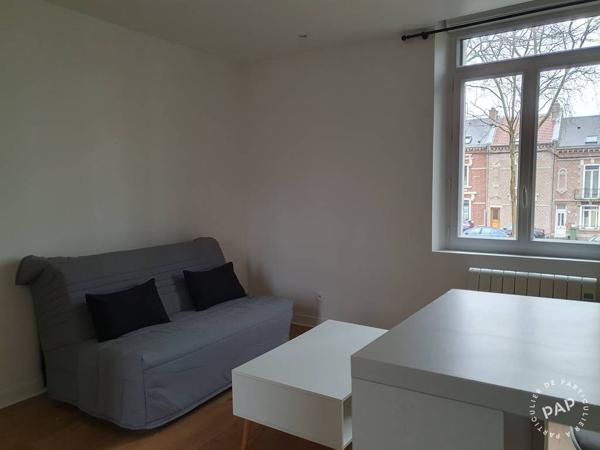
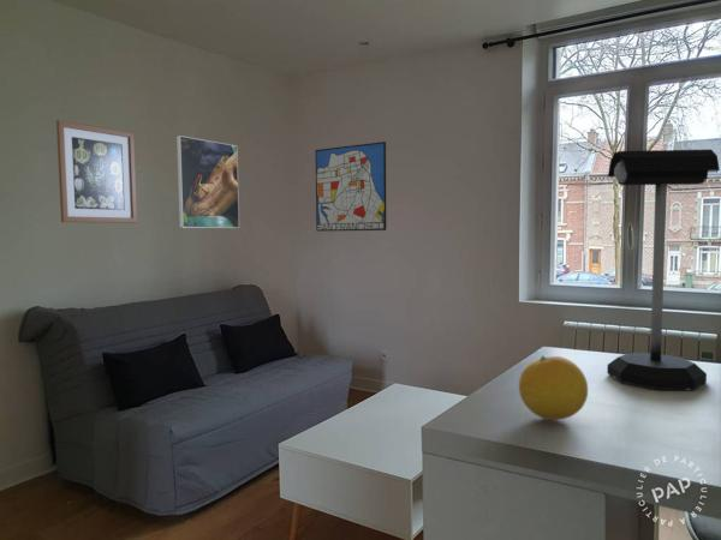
+ wall art [55,119,138,224]
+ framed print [175,134,240,229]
+ fruit [518,354,589,421]
+ mailbox [606,148,721,391]
+ wall art [315,140,387,233]
